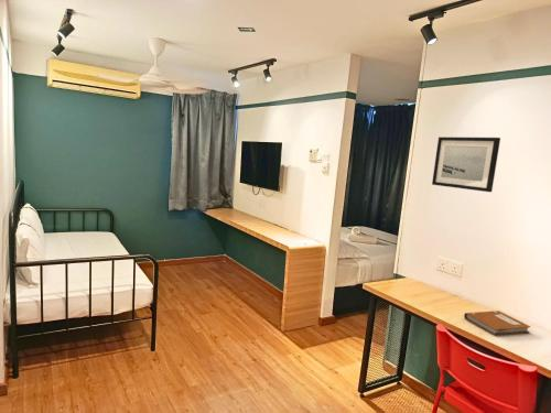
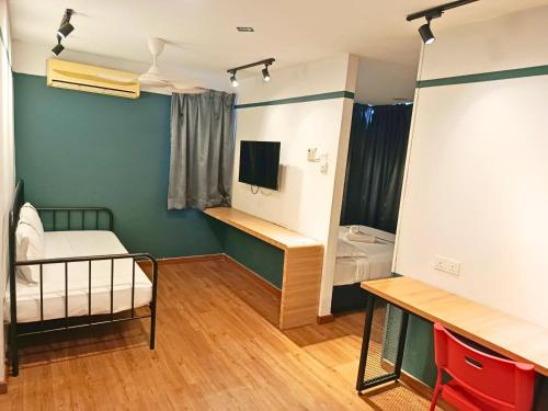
- notebook [463,309,532,337]
- wall art [431,135,501,193]
